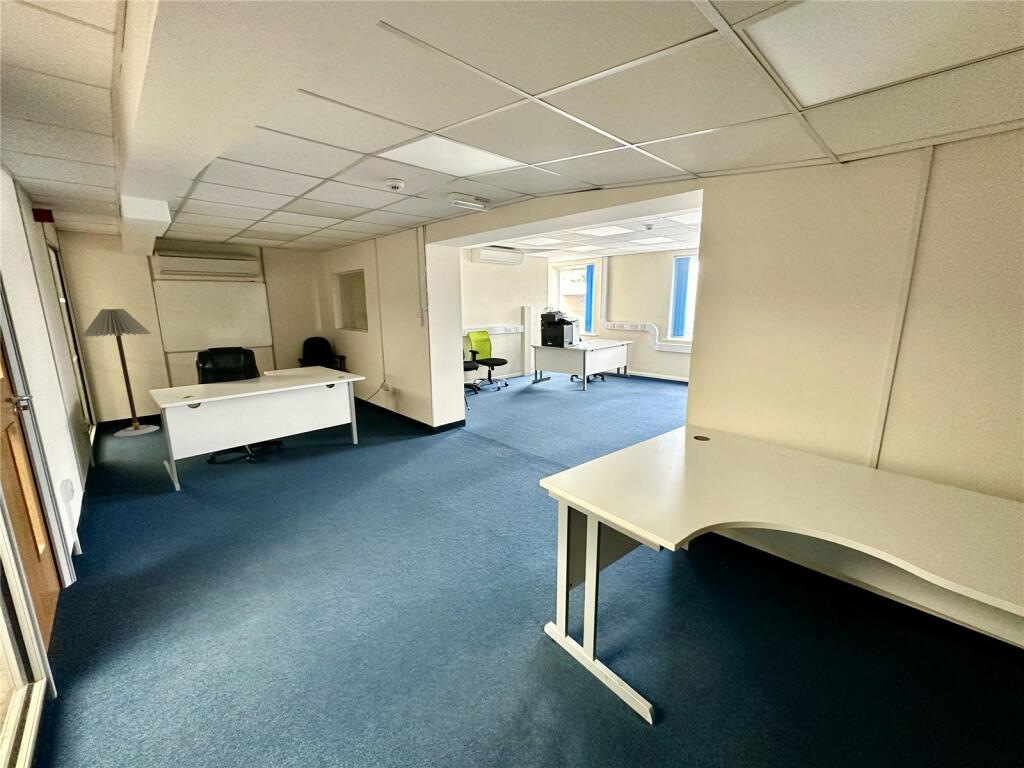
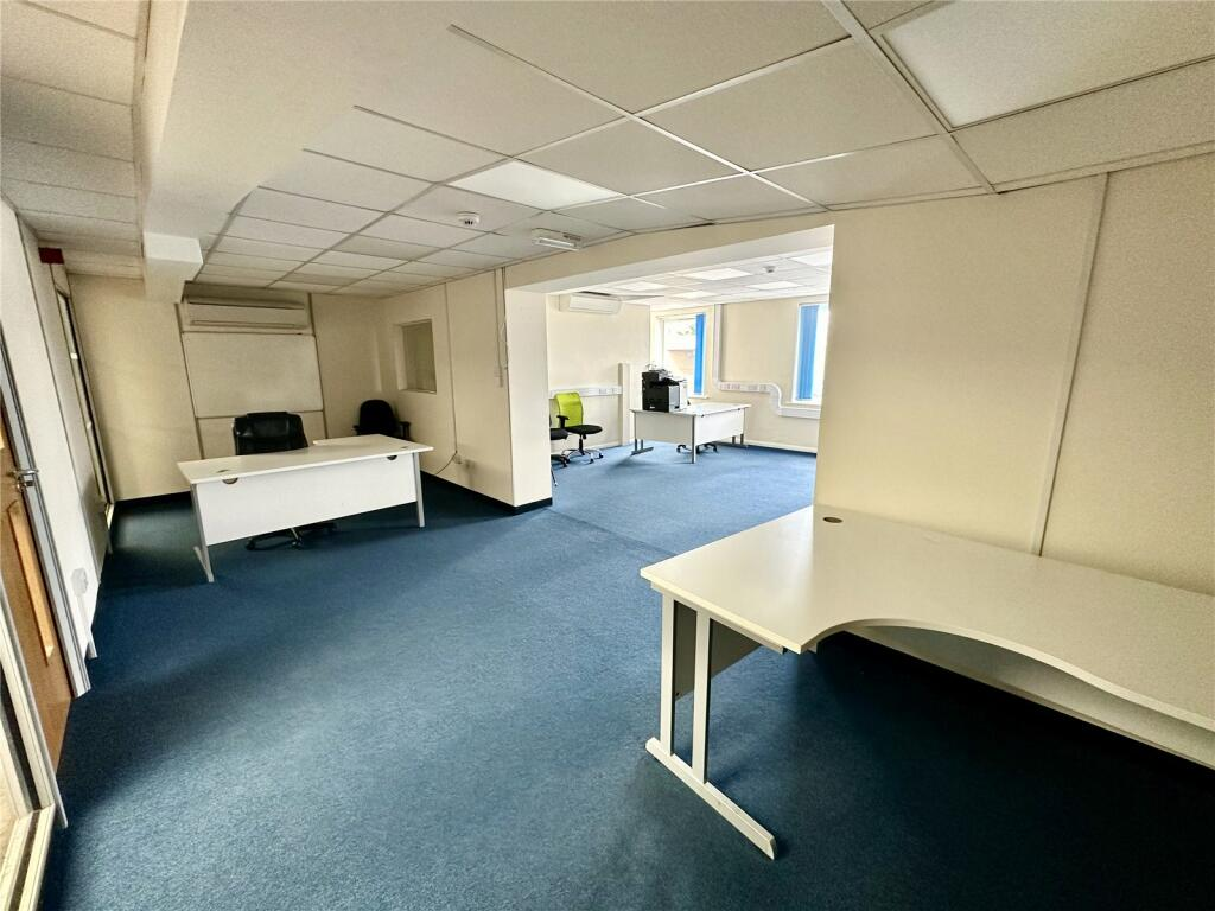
- floor lamp [81,308,160,438]
